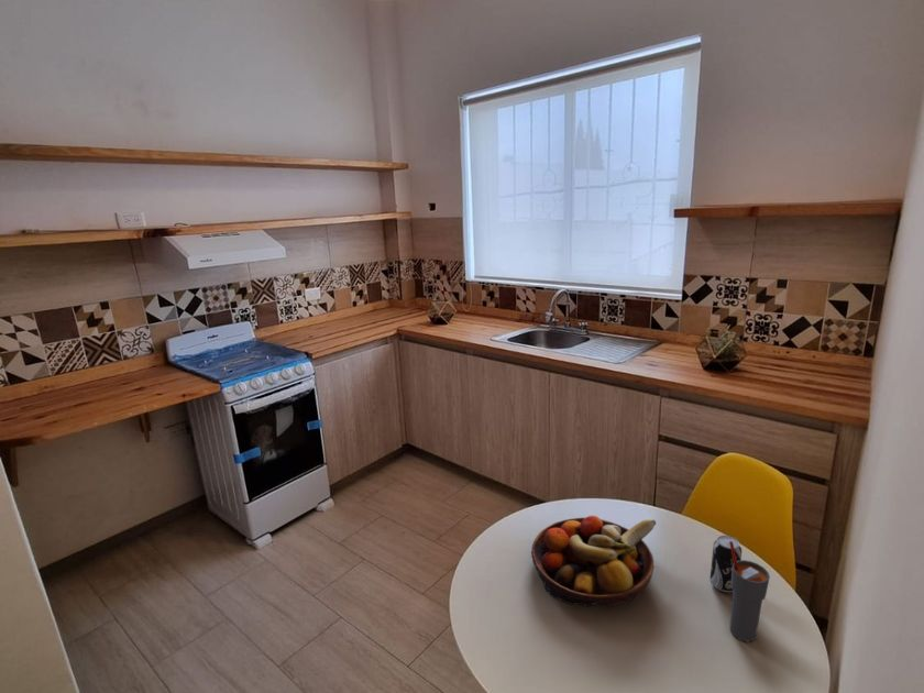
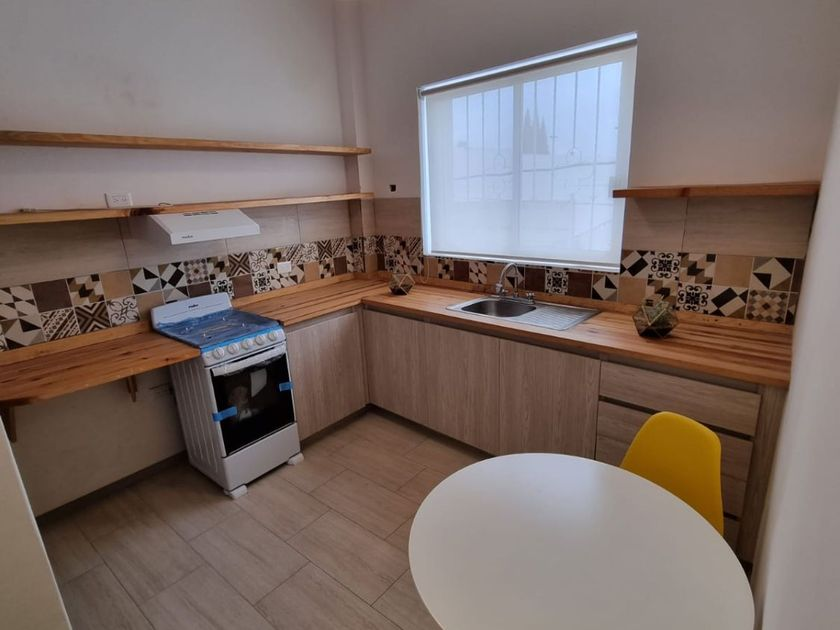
- cup [729,541,771,642]
- fruit bowl [530,515,657,607]
- beverage can [708,535,743,593]
